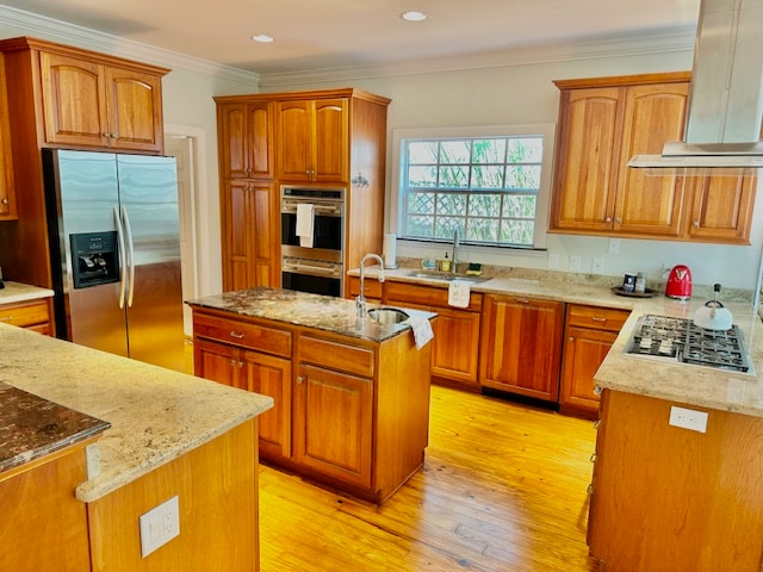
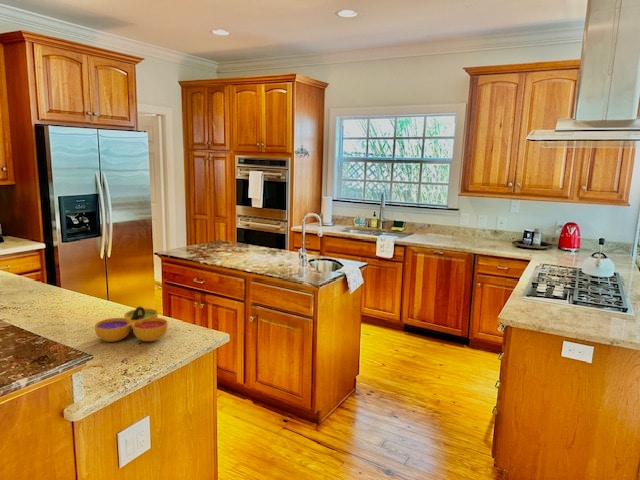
+ decorative bowl [94,306,169,343]
